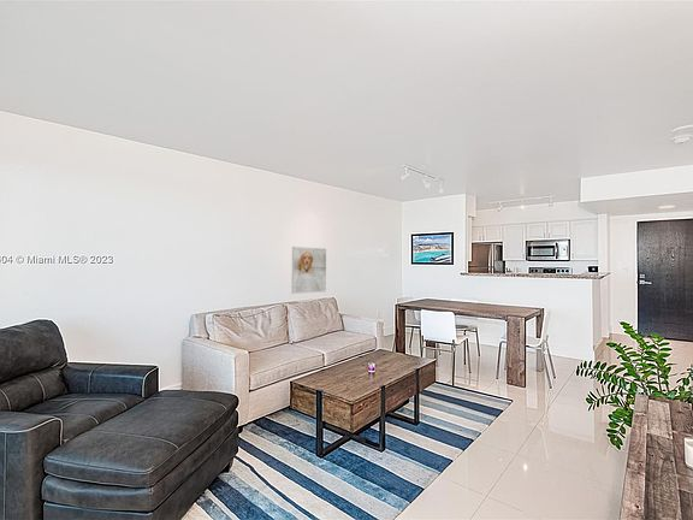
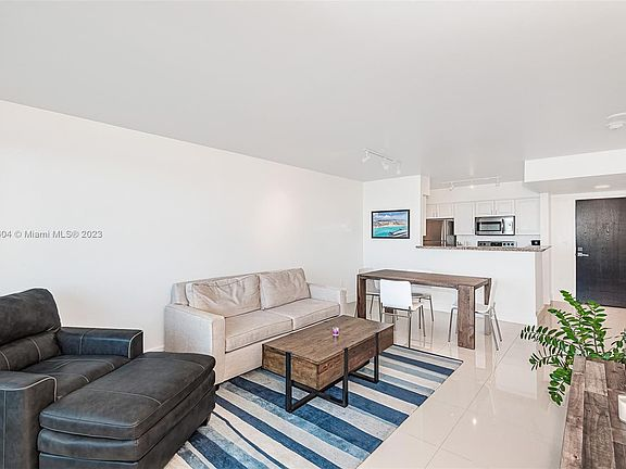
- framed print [291,246,327,295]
